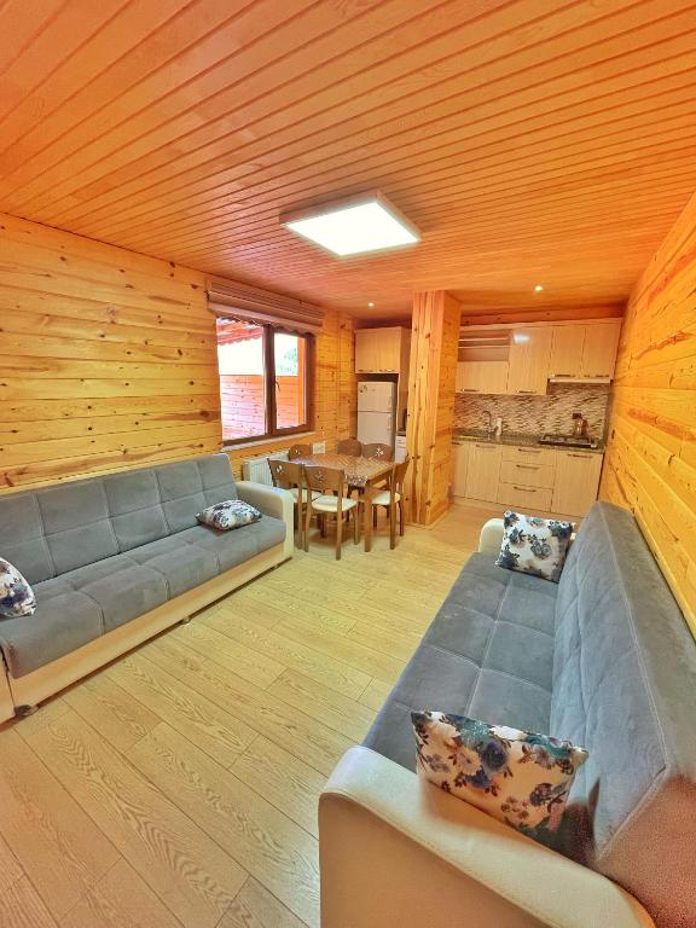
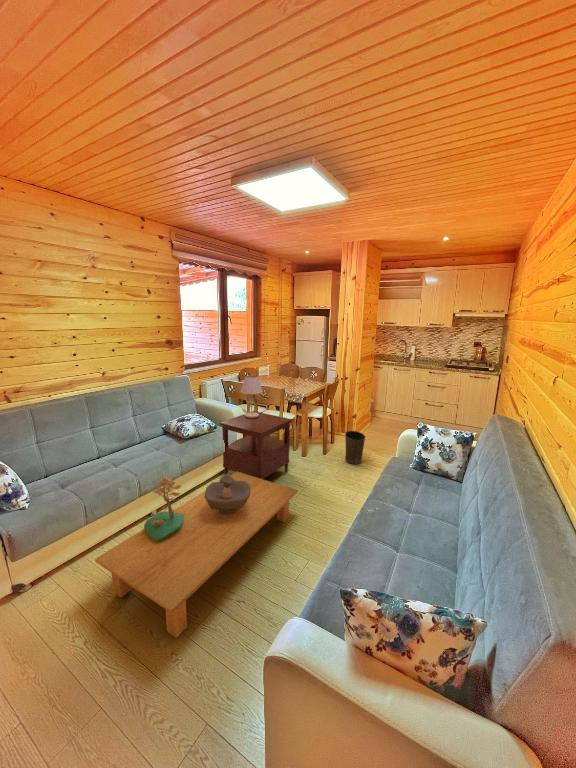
+ waste basket [344,430,366,465]
+ side table [219,410,293,480]
+ decorative bowl [205,473,250,515]
+ table lamp [239,375,264,418]
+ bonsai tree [143,474,184,540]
+ coffee table [94,471,299,639]
